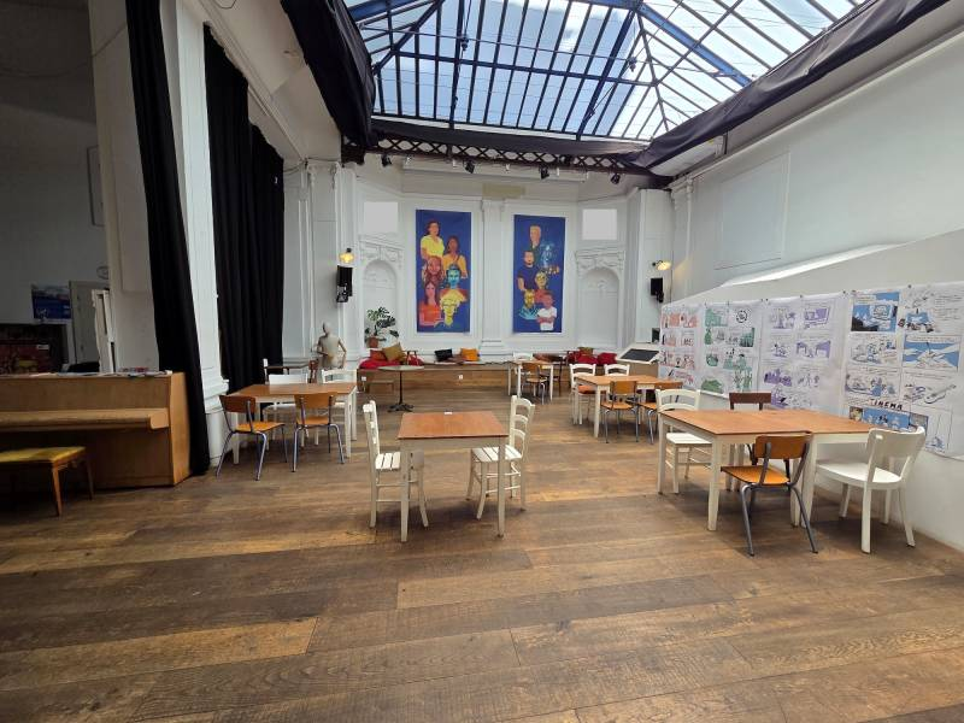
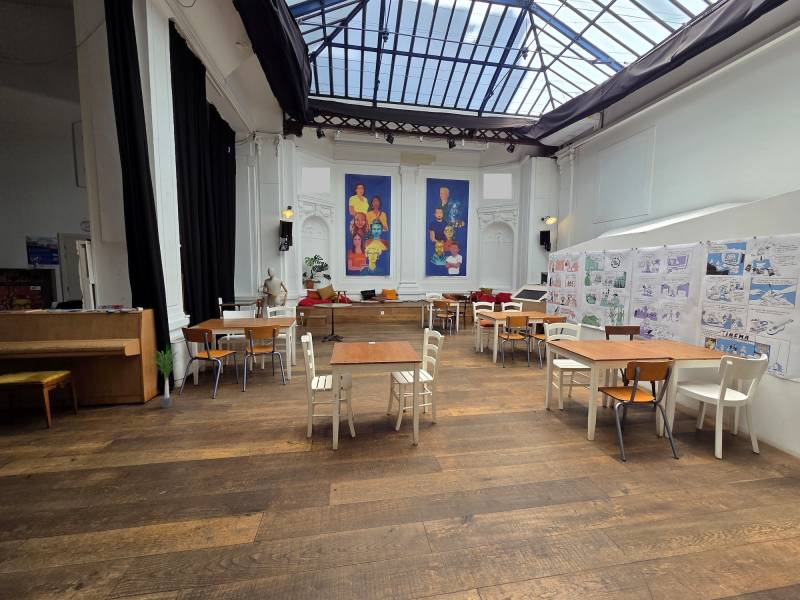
+ potted plant [139,344,191,409]
